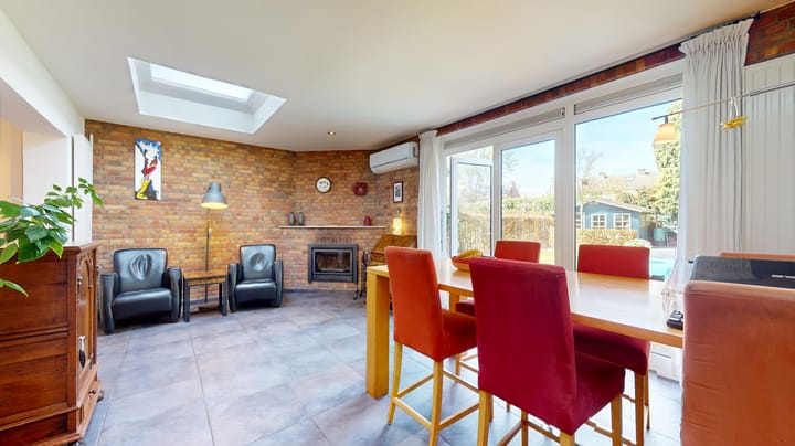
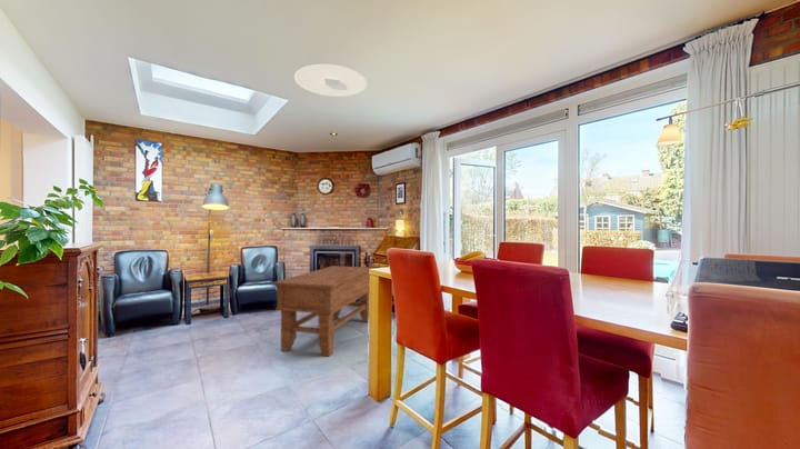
+ side table [272,265,372,357]
+ ceiling light [293,63,368,98]
